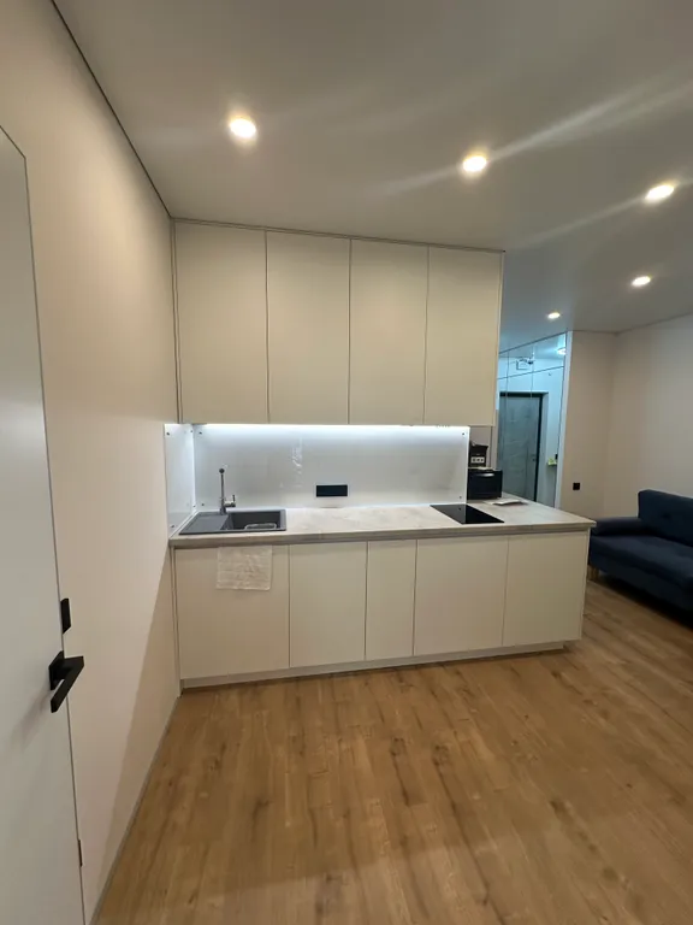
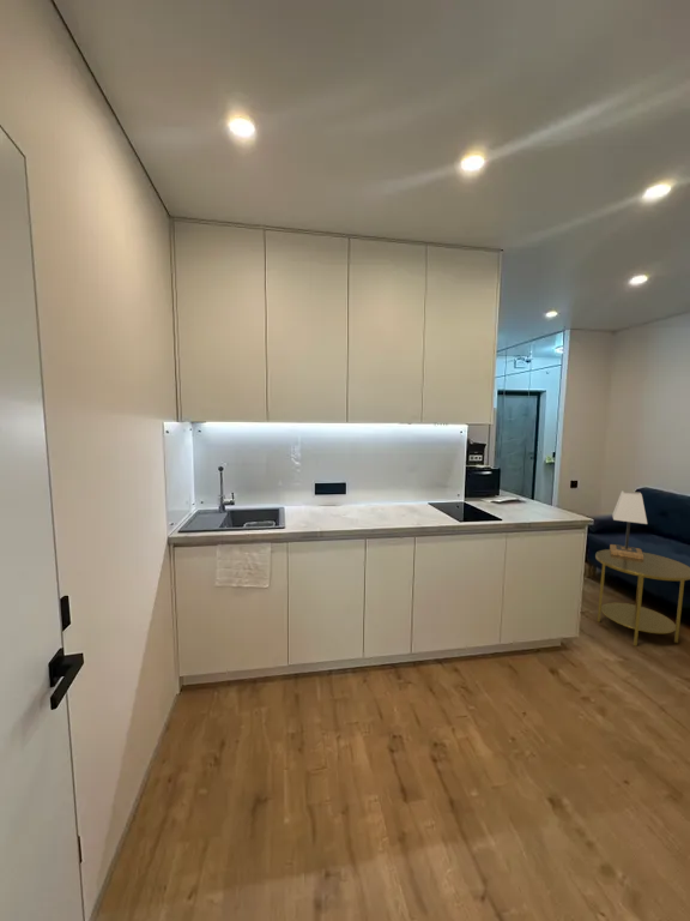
+ lamp [609,489,648,560]
+ side table [594,548,690,648]
